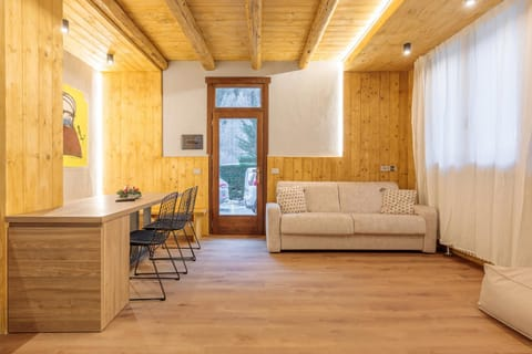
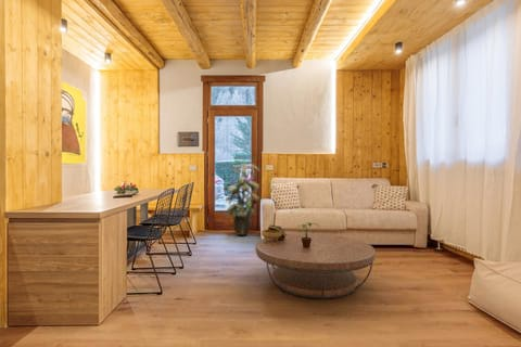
+ coffee table [254,232,377,299]
+ potted plant [294,221,320,248]
+ indoor plant [221,158,260,236]
+ decorative container [260,223,287,242]
